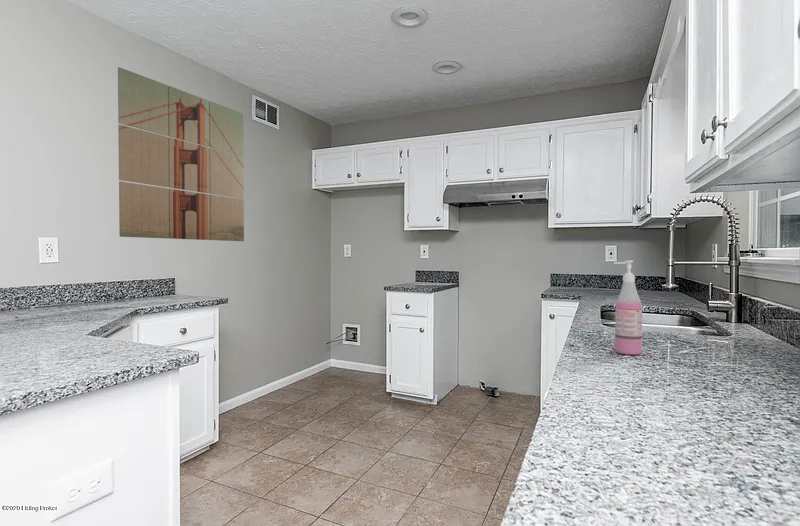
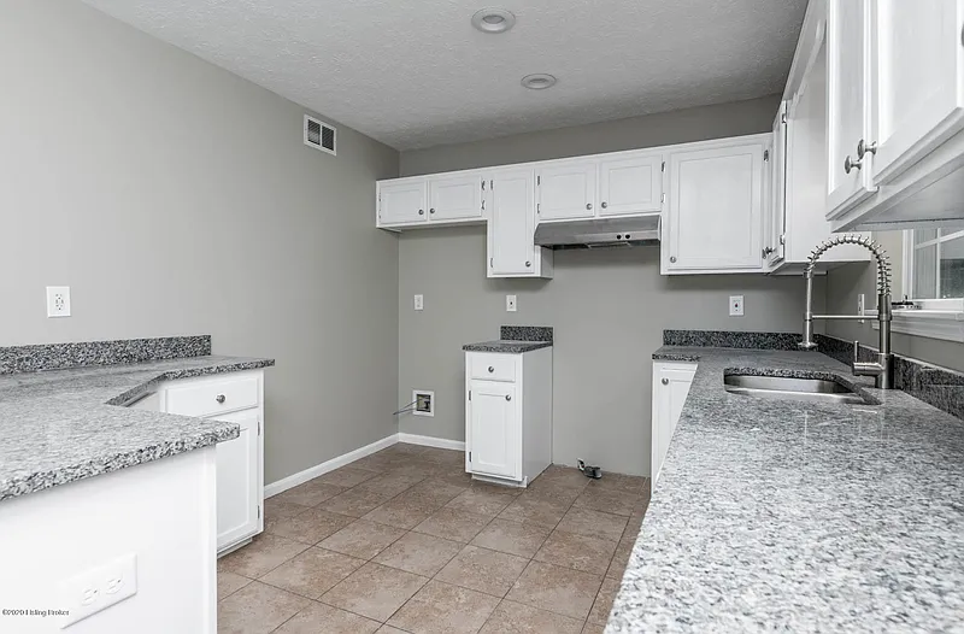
- wall art [117,66,245,242]
- soap dispenser [613,260,643,356]
